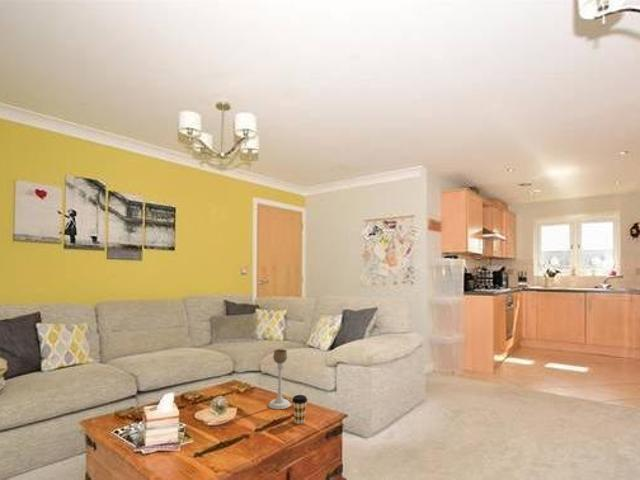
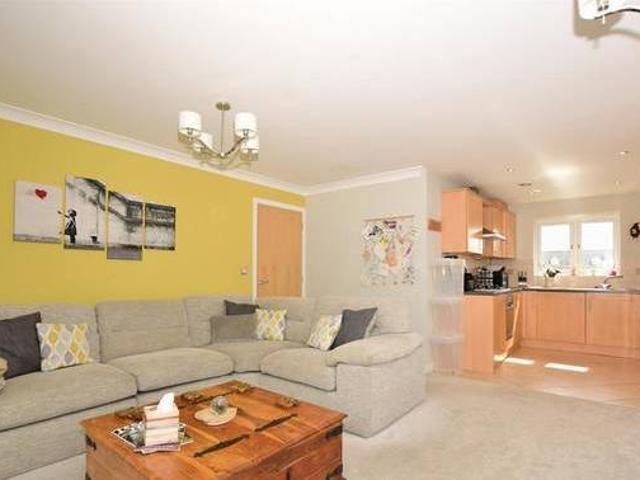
- candle holder [267,348,292,410]
- coffee cup [291,394,309,425]
